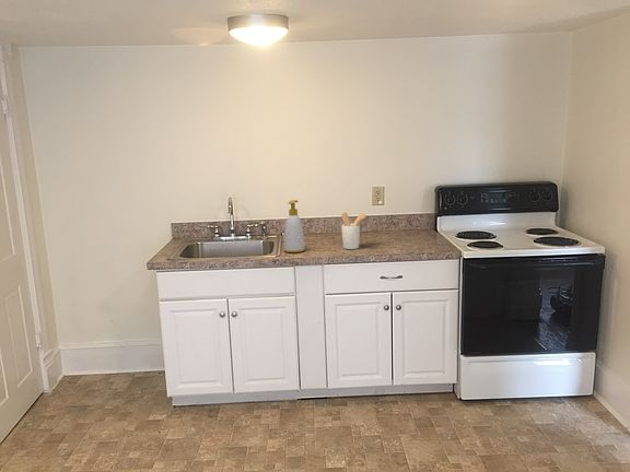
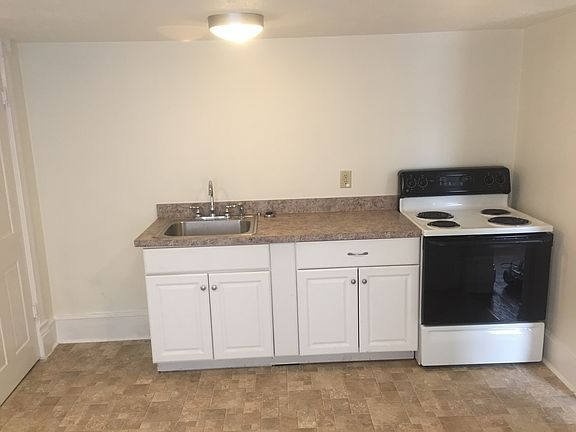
- soap bottle [282,199,306,253]
- utensil holder [340,212,368,250]
